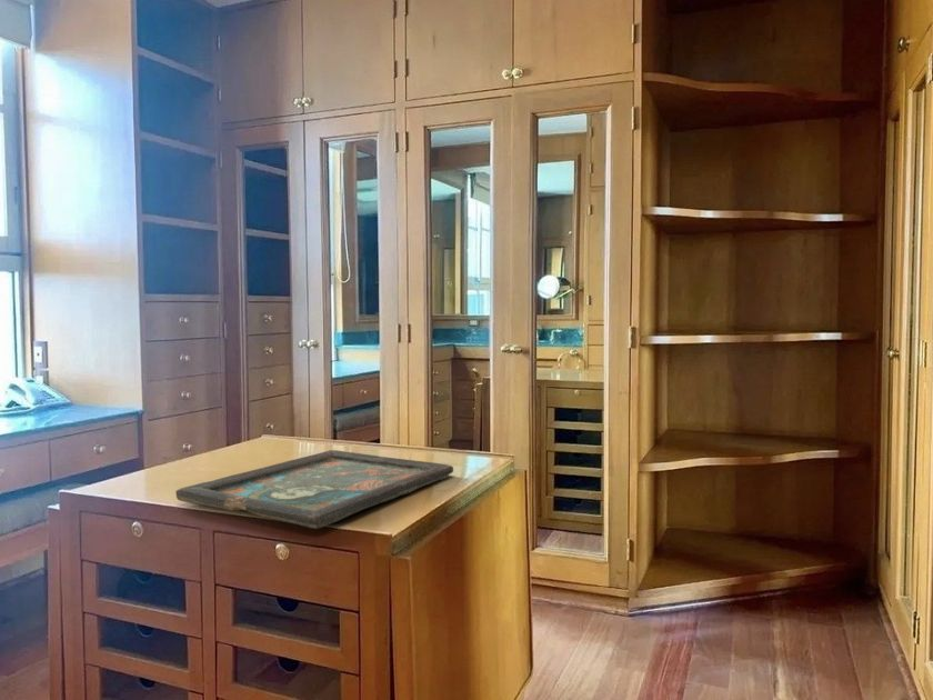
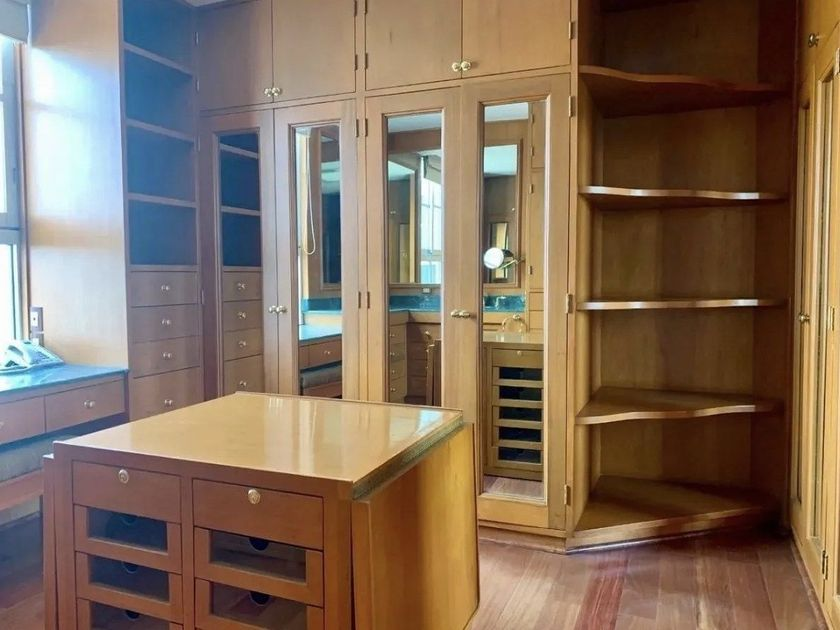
- decorative tray [174,449,454,530]
